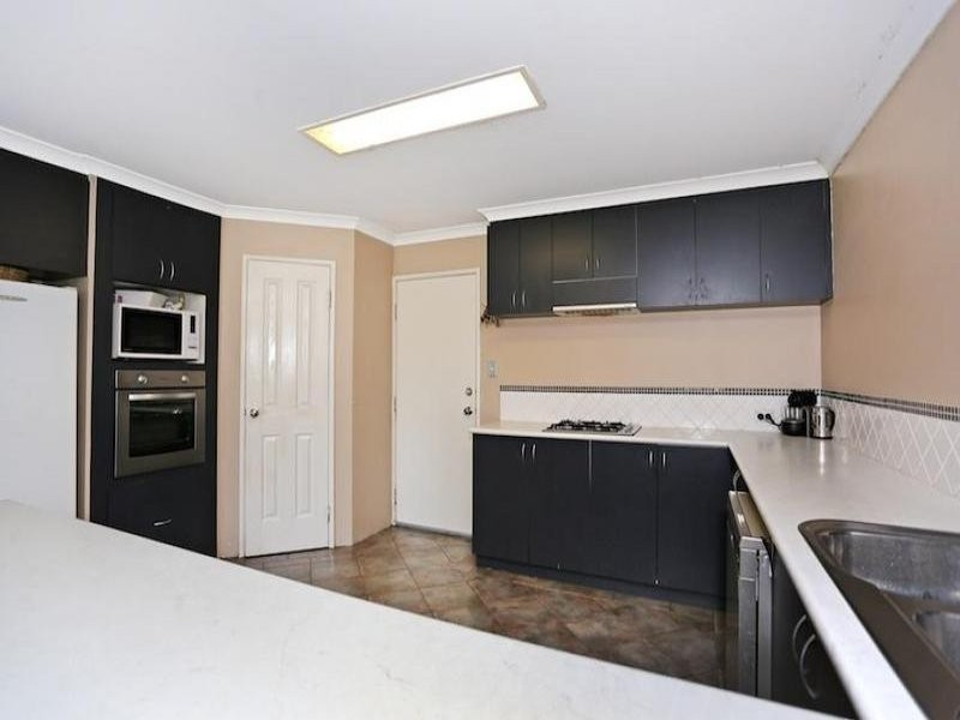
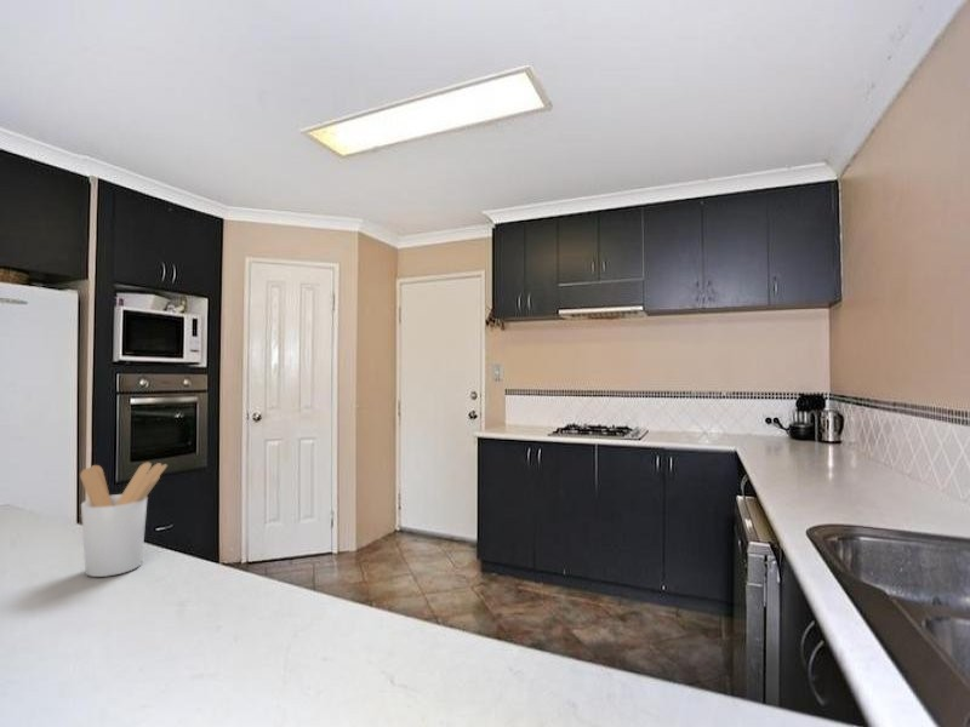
+ utensil holder [79,462,169,578]
